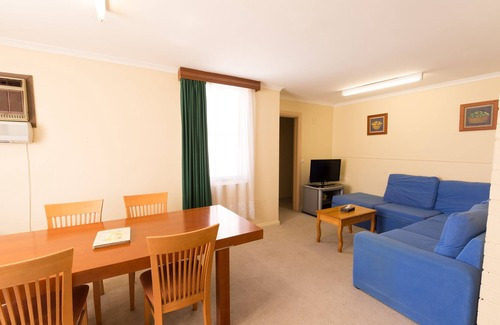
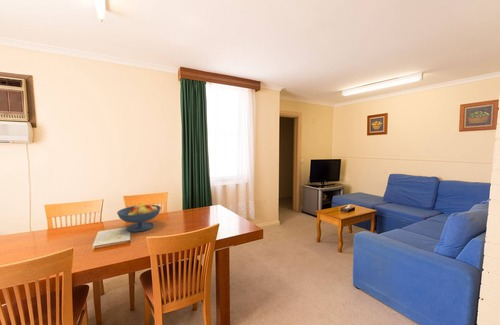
+ fruit bowl [116,202,162,233]
